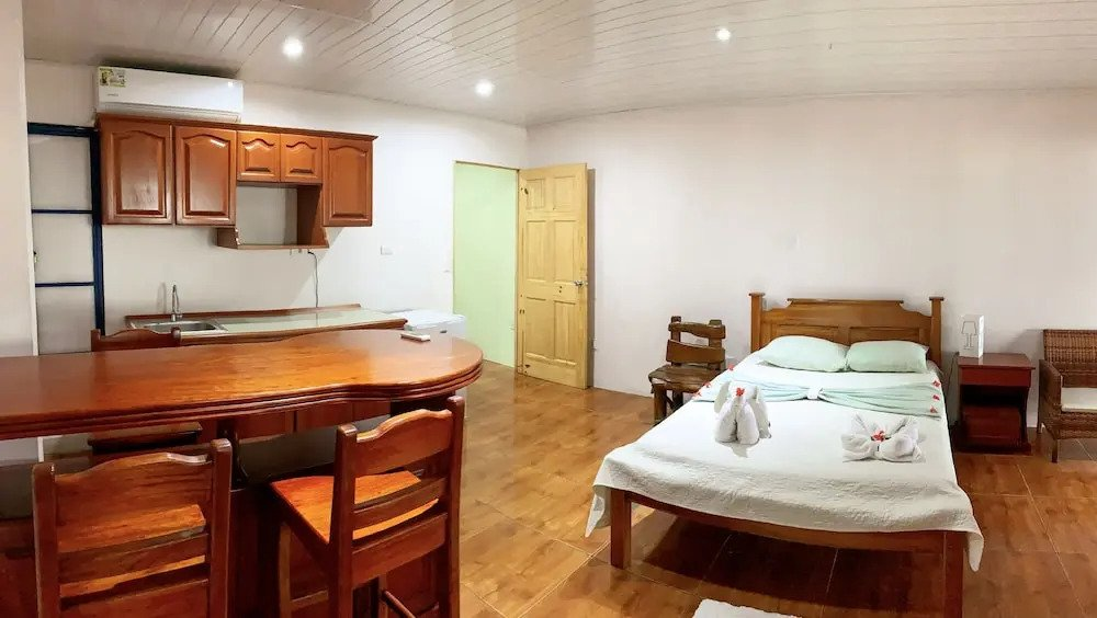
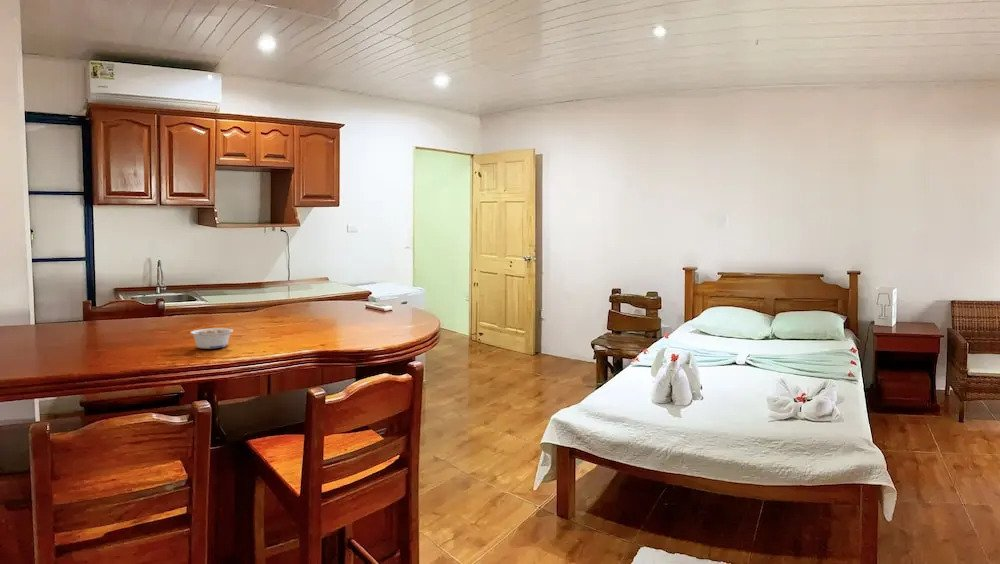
+ legume [189,327,234,350]
